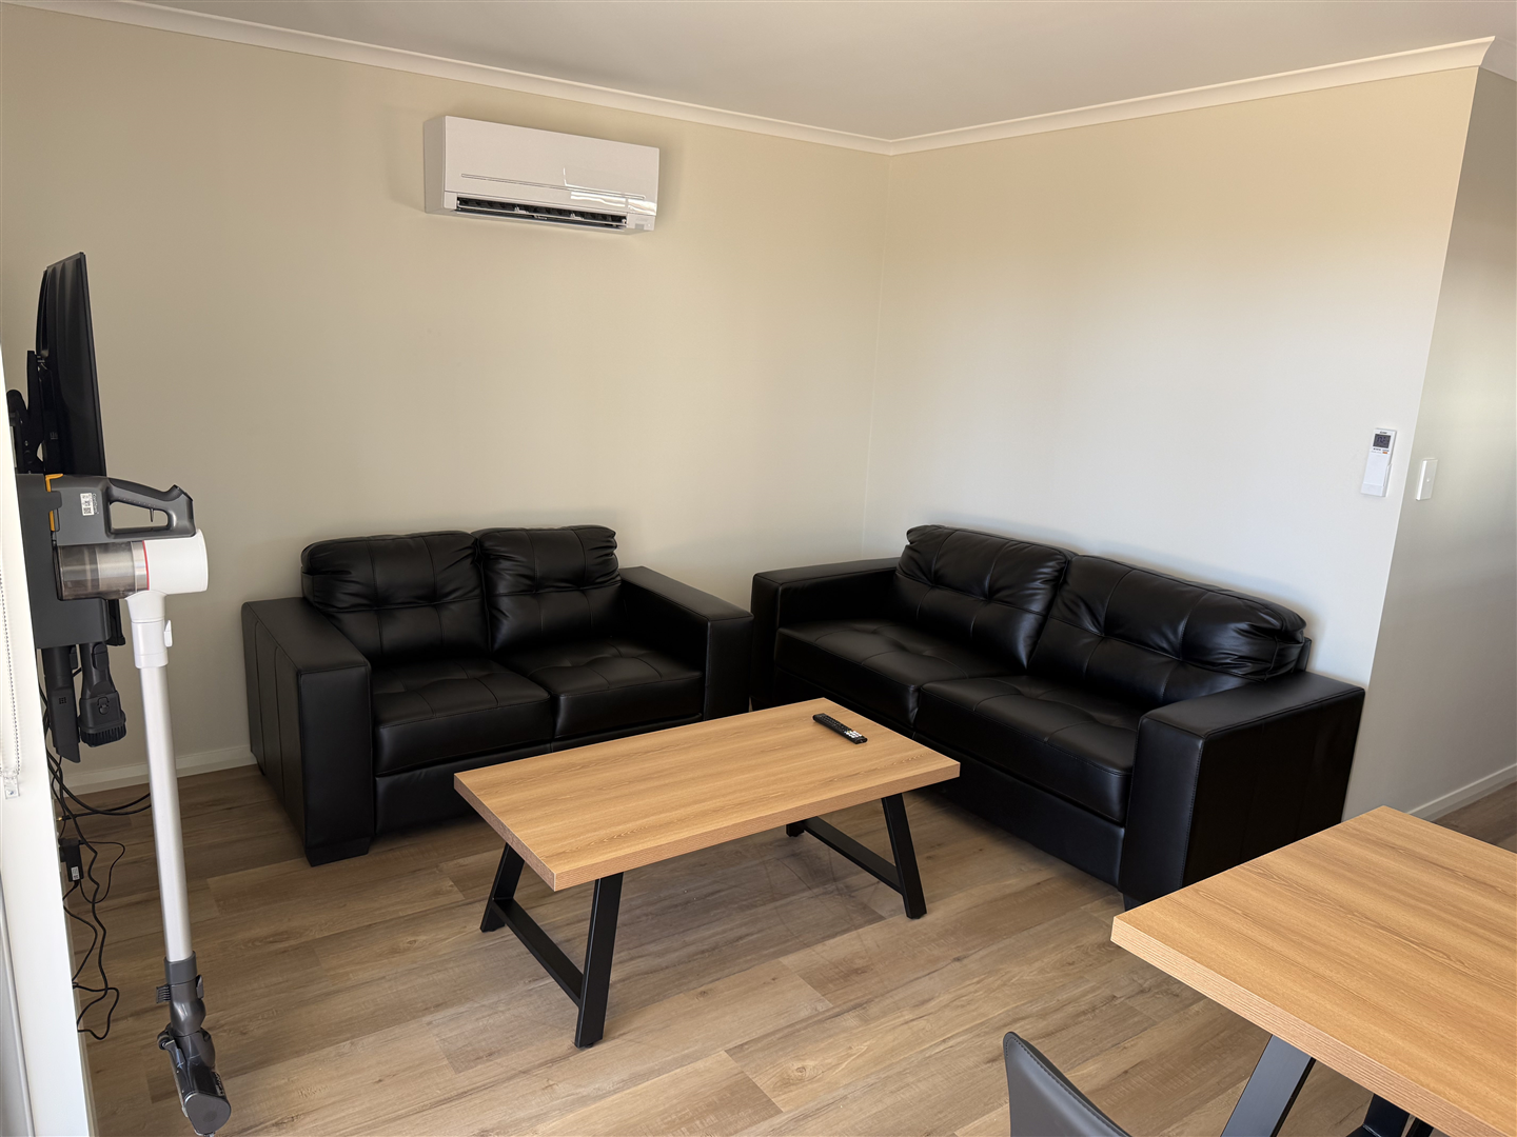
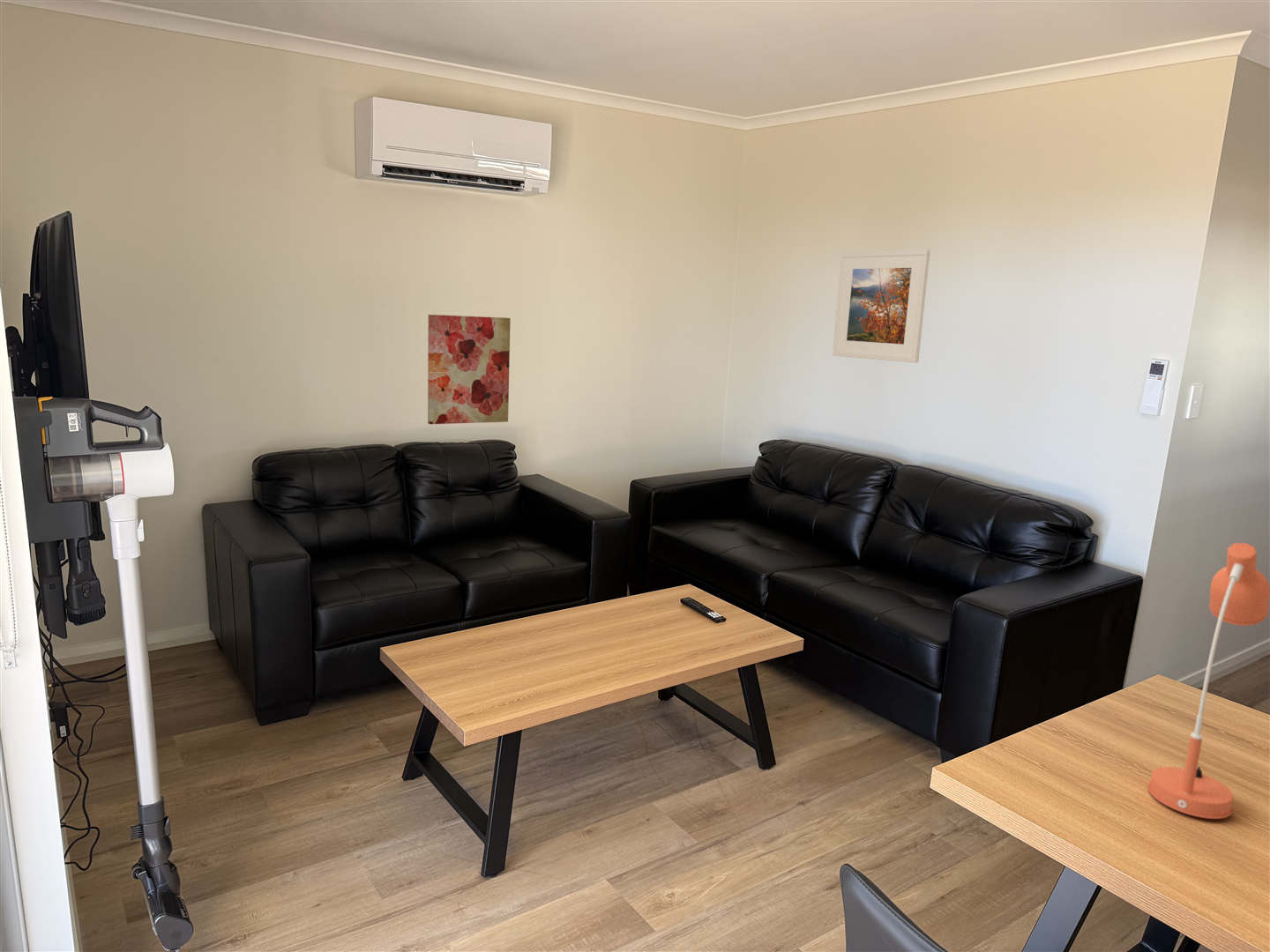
+ desk lamp [1147,542,1270,820]
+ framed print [832,249,931,363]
+ wall art [427,314,512,425]
